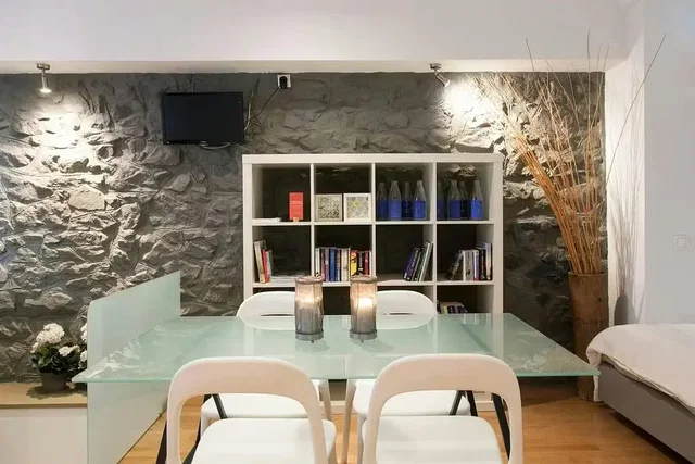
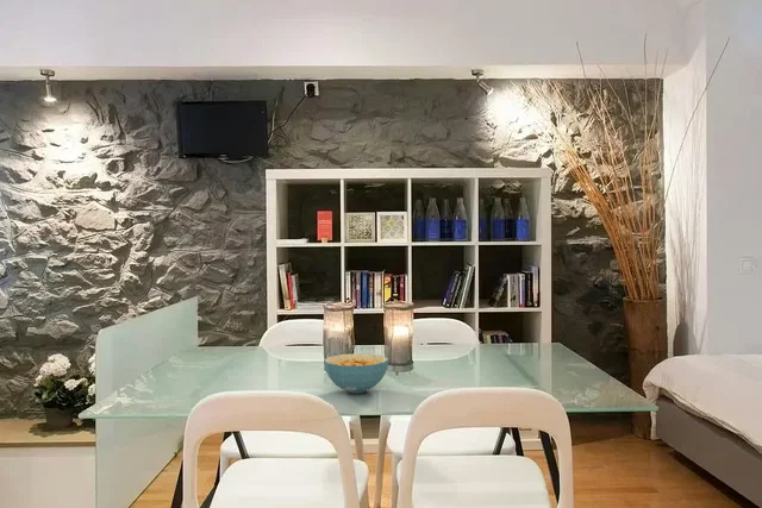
+ cereal bowl [323,352,389,395]
